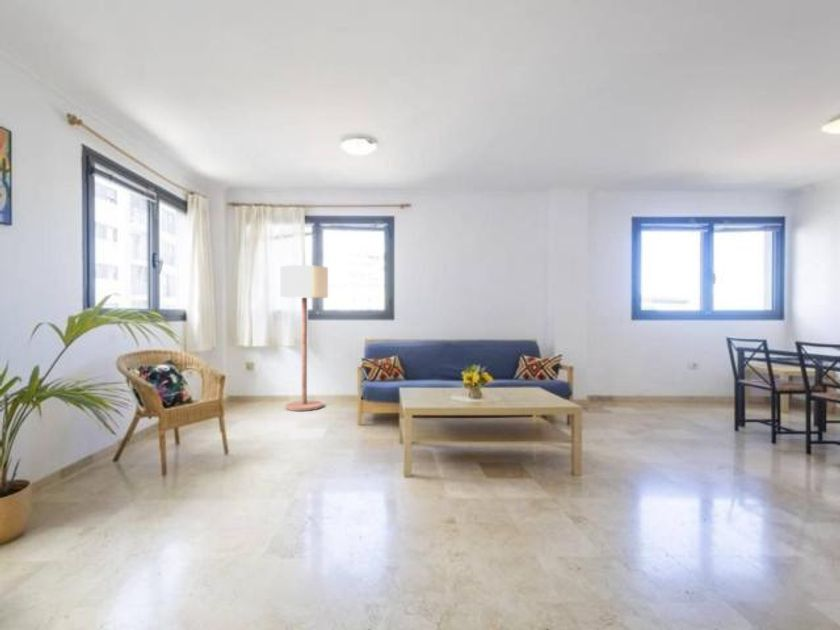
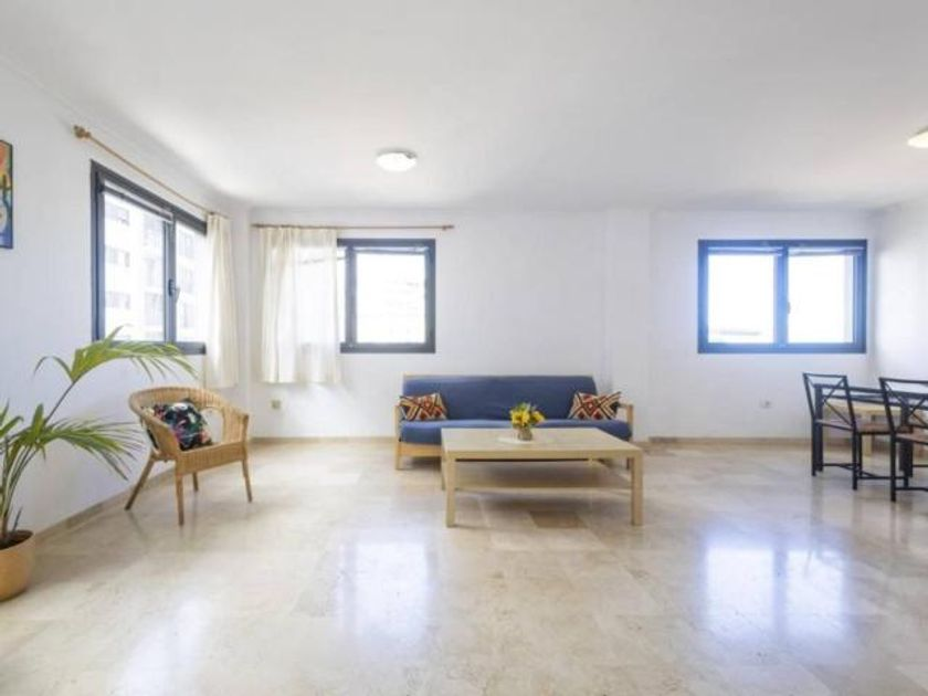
- floor lamp [279,264,329,412]
